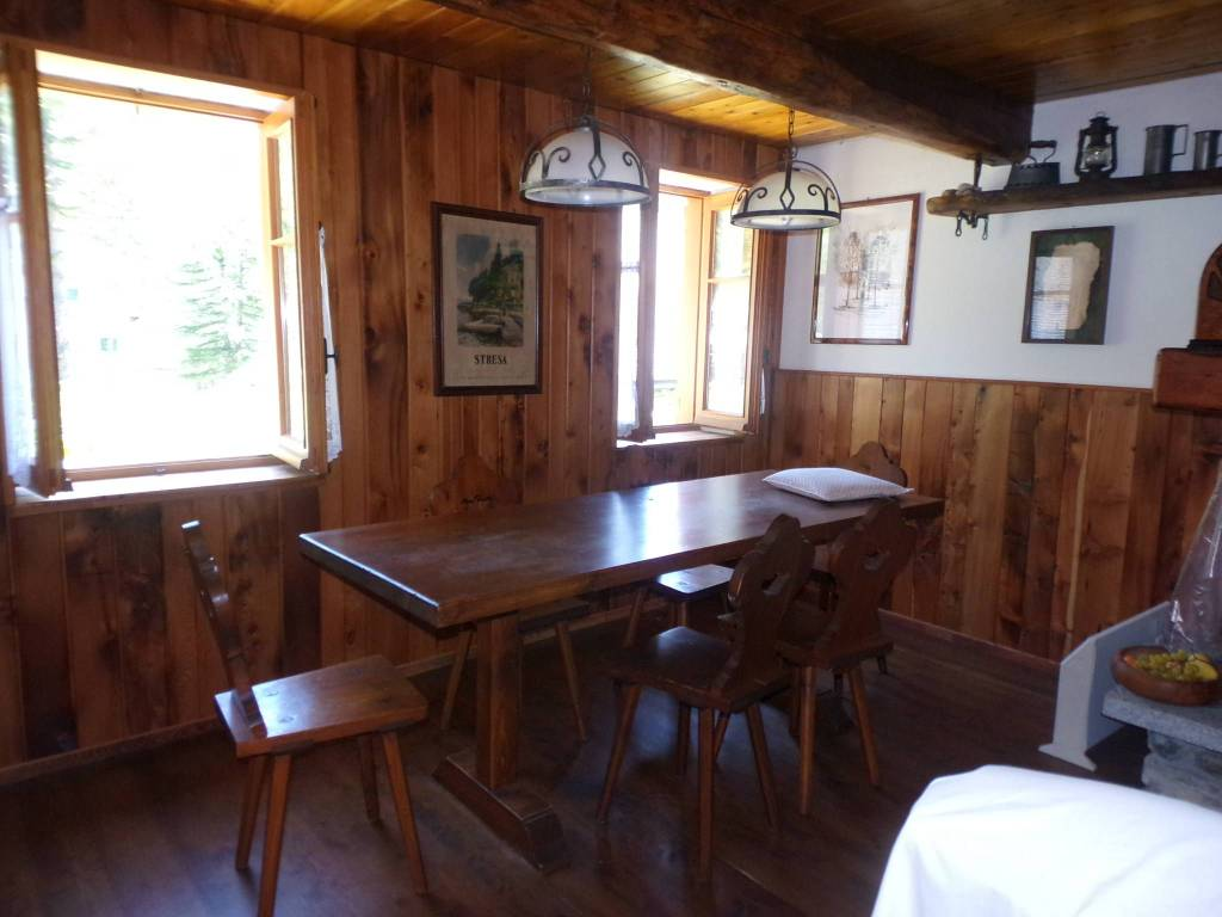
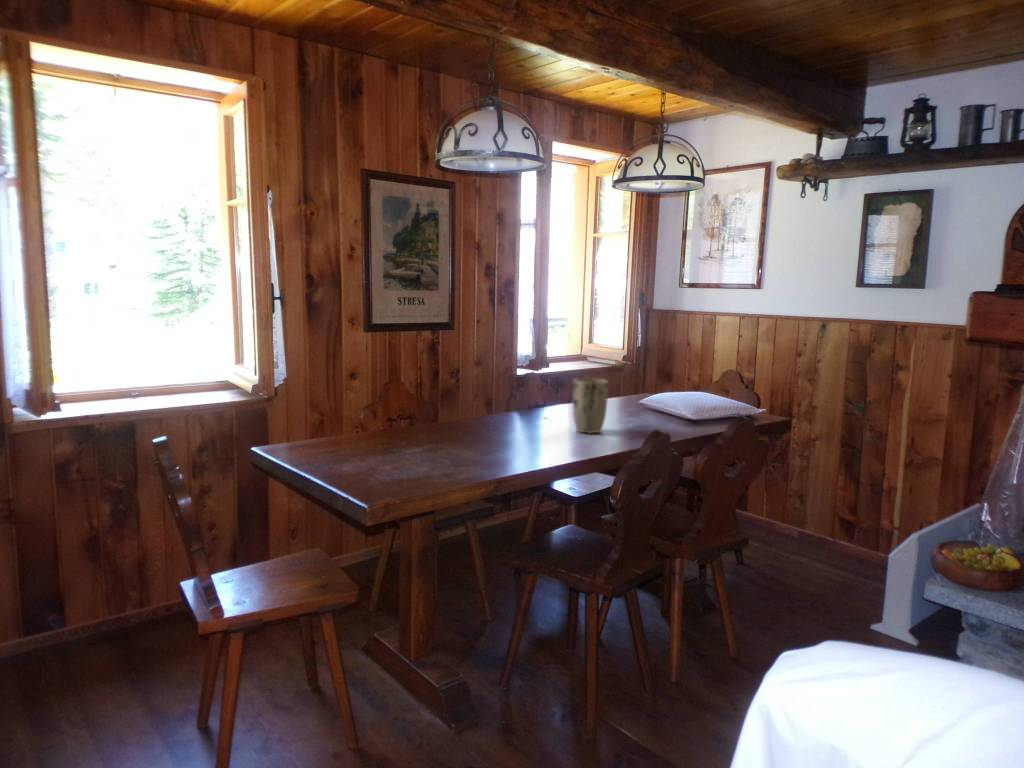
+ plant pot [571,377,609,434]
